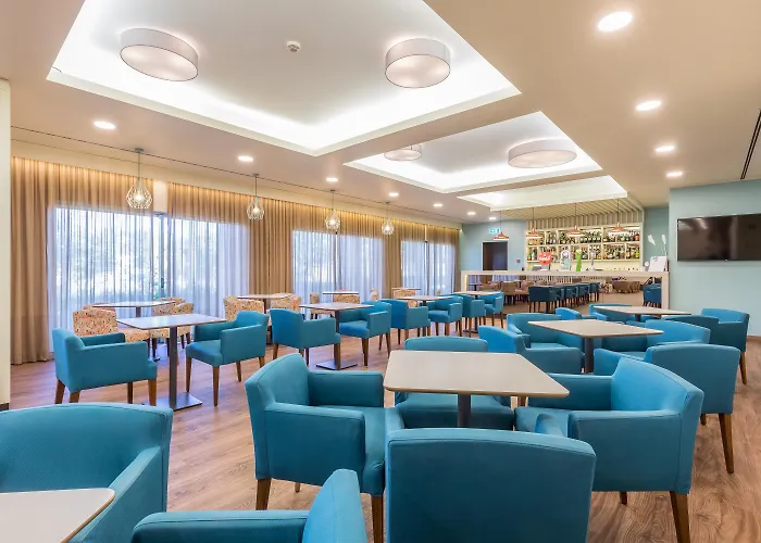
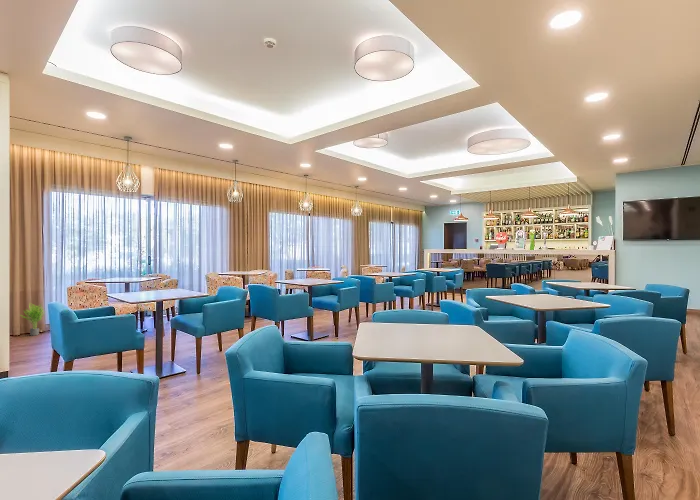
+ potted plant [20,302,45,337]
